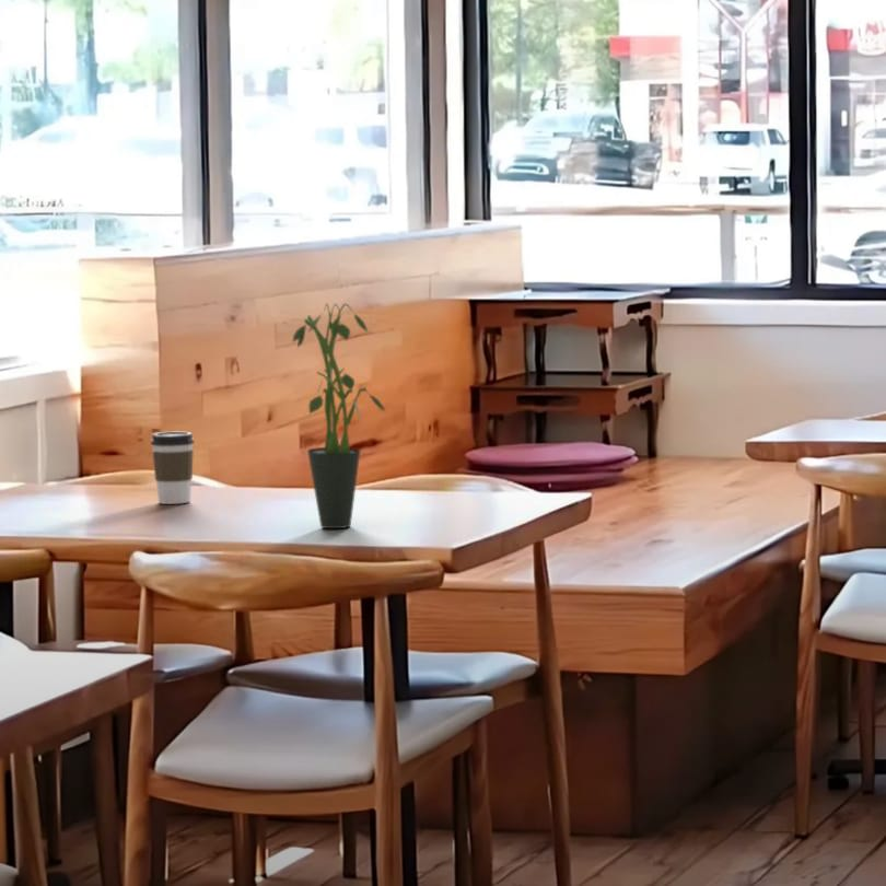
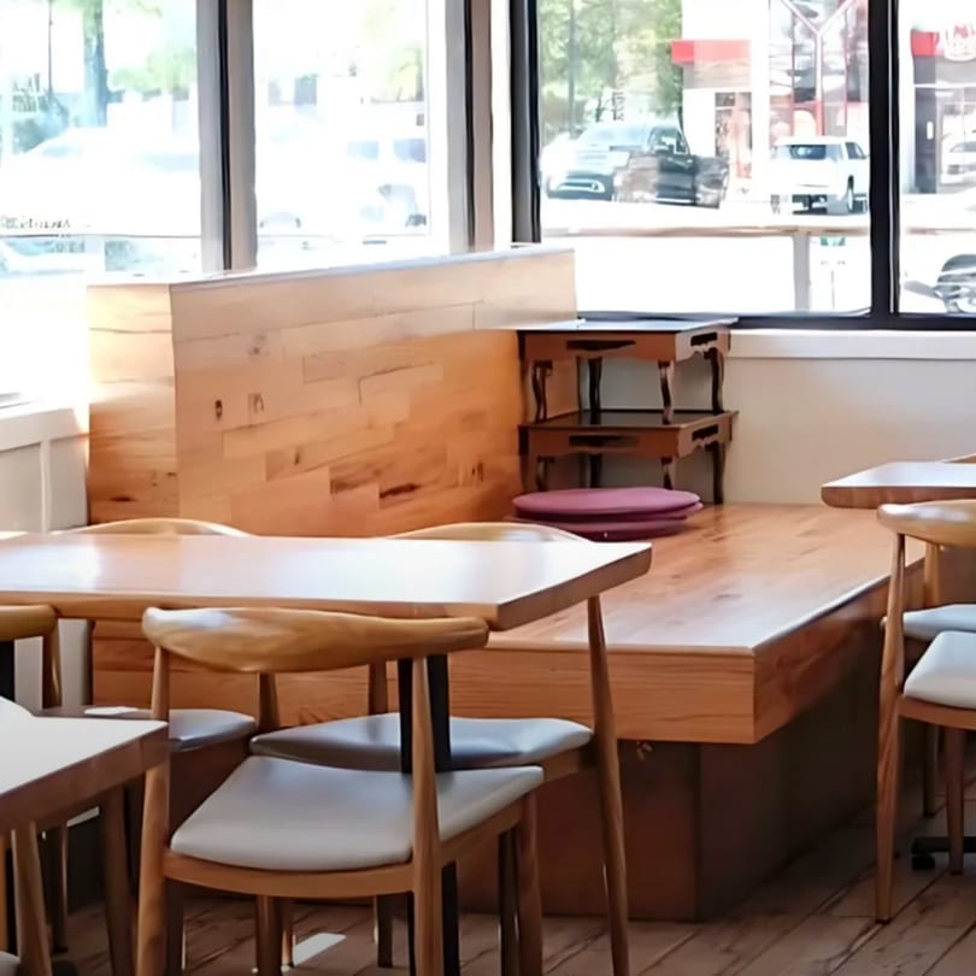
- coffee cup [150,431,195,505]
- potted plant [292,302,386,529]
